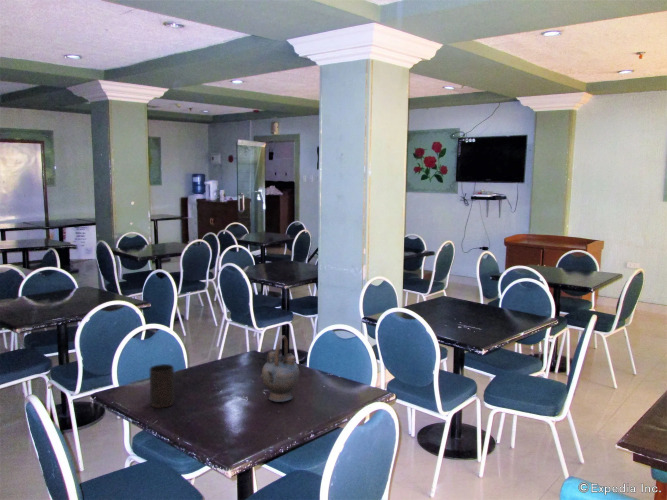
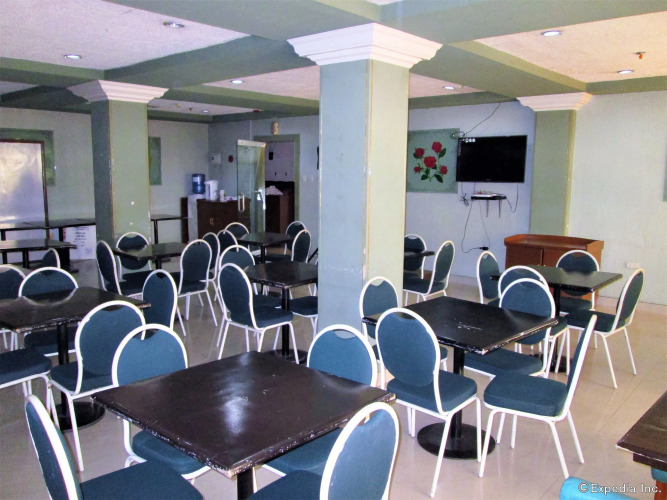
- cup [149,363,175,409]
- teapot [259,334,300,403]
